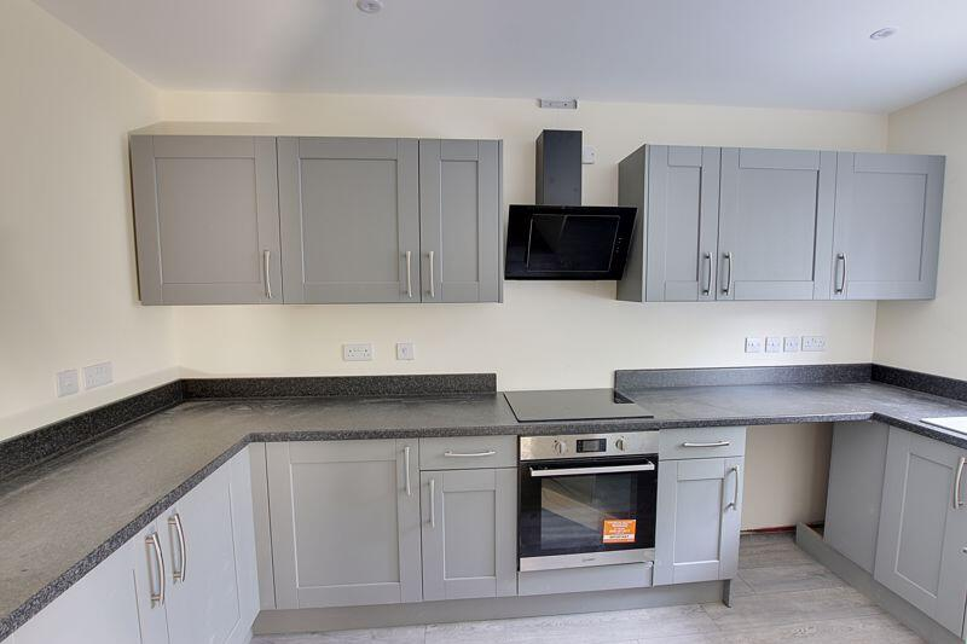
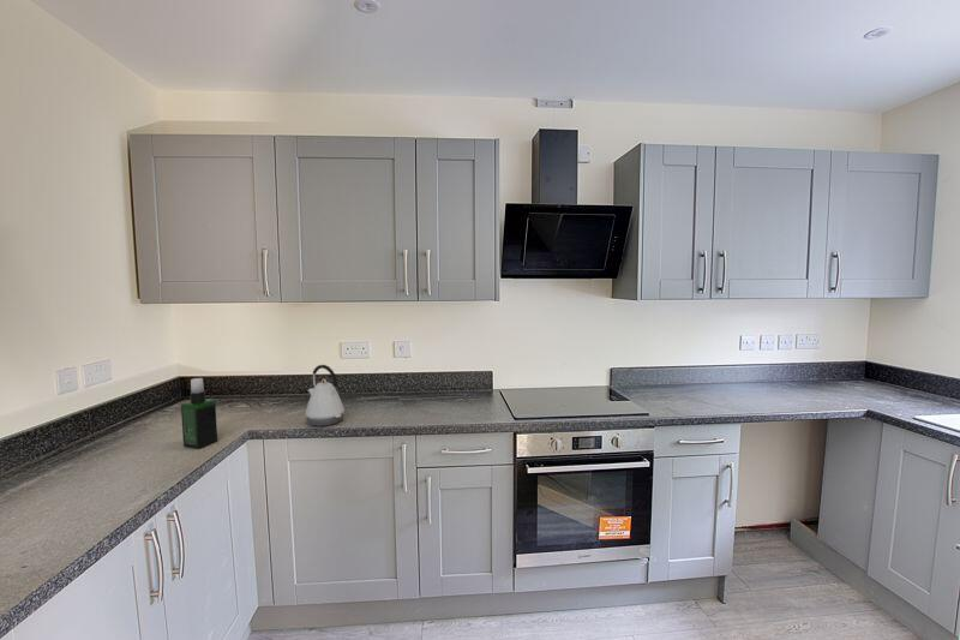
+ kettle [305,364,346,427]
+ spray bottle [180,377,218,450]
